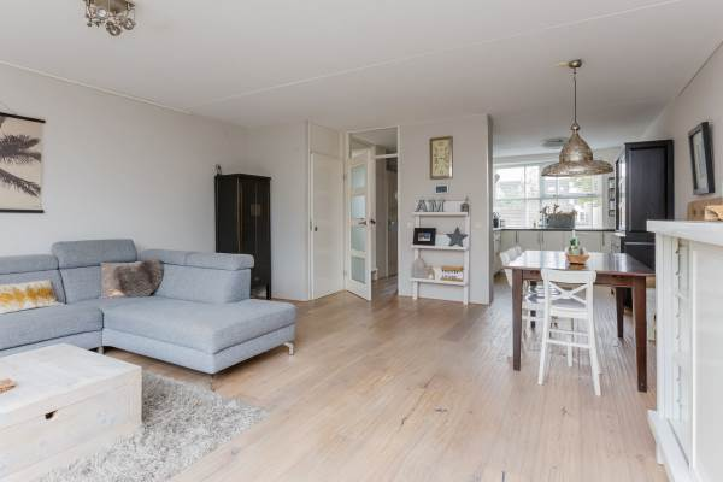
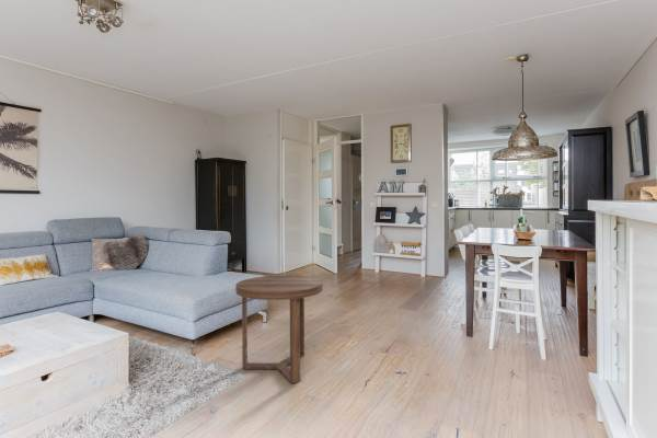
+ side table [234,275,324,384]
